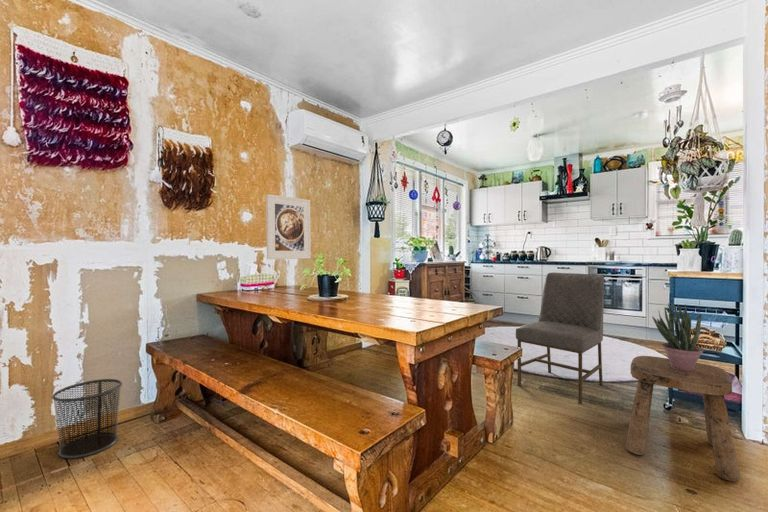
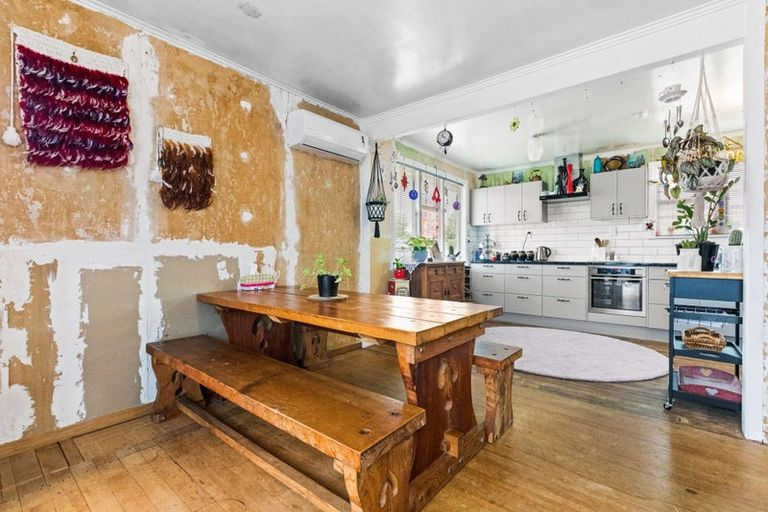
- stool [625,355,742,482]
- chair [515,272,605,405]
- waste bin [51,378,123,459]
- potted plant [651,302,705,371]
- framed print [265,193,312,260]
